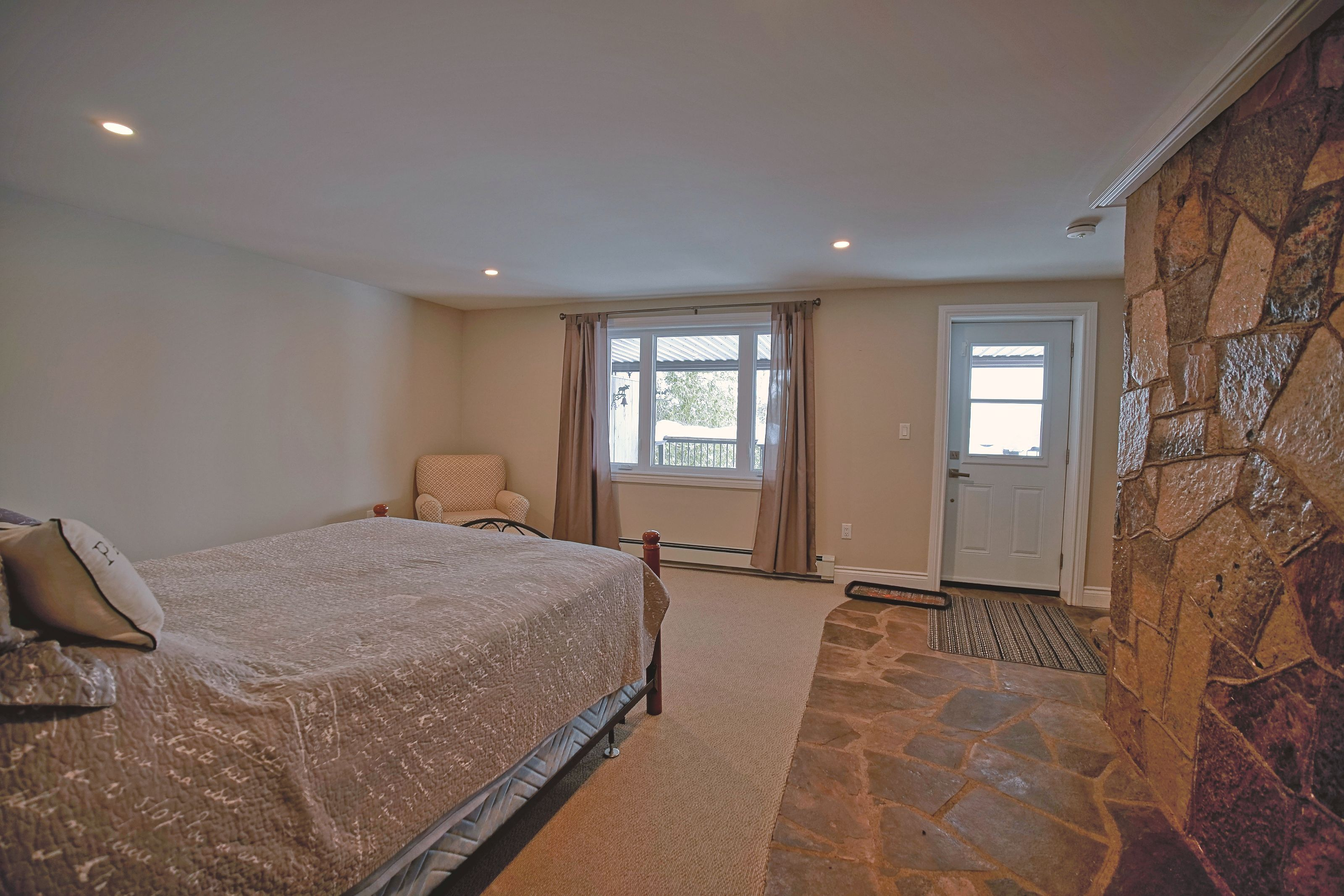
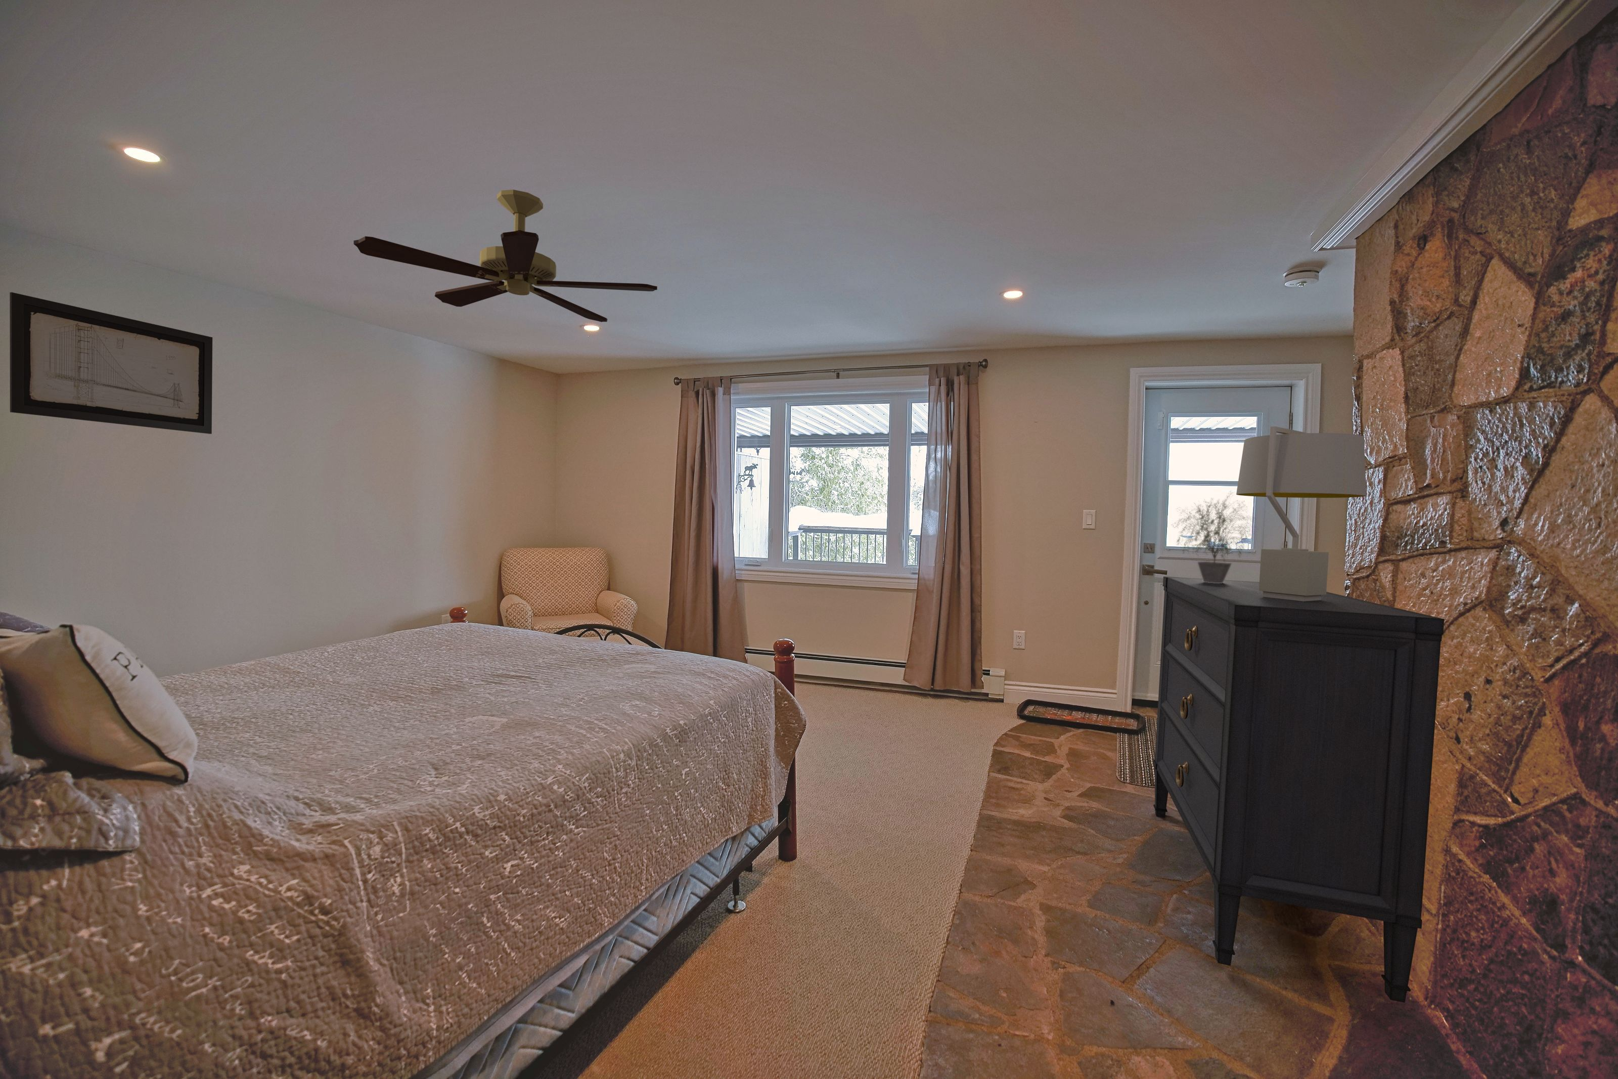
+ ceiling fan [353,189,657,323]
+ potted plant [1170,490,1258,583]
+ dresser [1153,576,1445,1003]
+ wall art [10,291,213,435]
+ table lamp [1235,426,1366,601]
